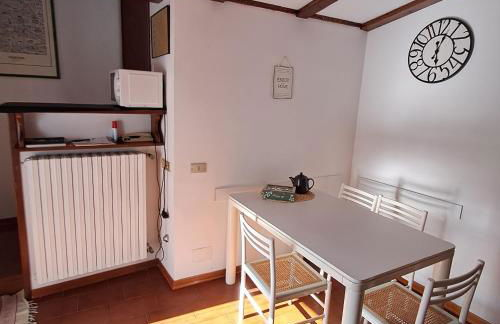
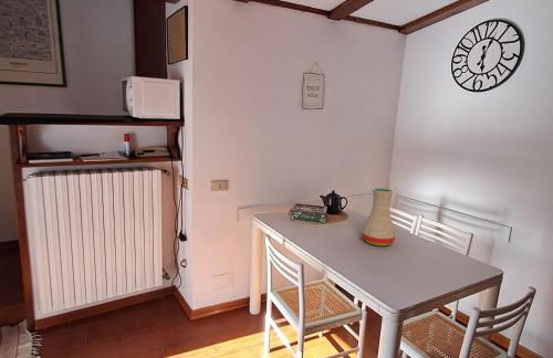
+ vase [361,187,397,246]
